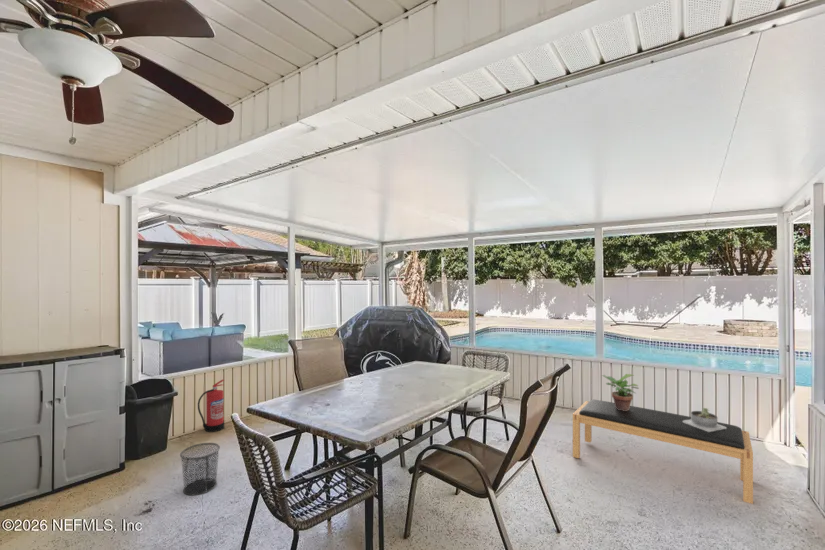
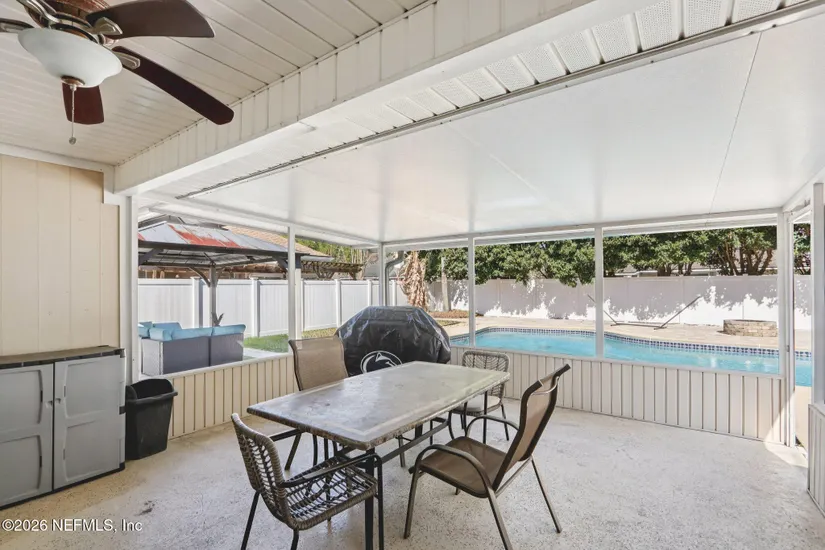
- potted plant [600,373,640,411]
- waste bin [179,442,221,496]
- fire extinguisher [197,379,225,433]
- bench [572,399,754,505]
- succulent planter [683,407,726,432]
